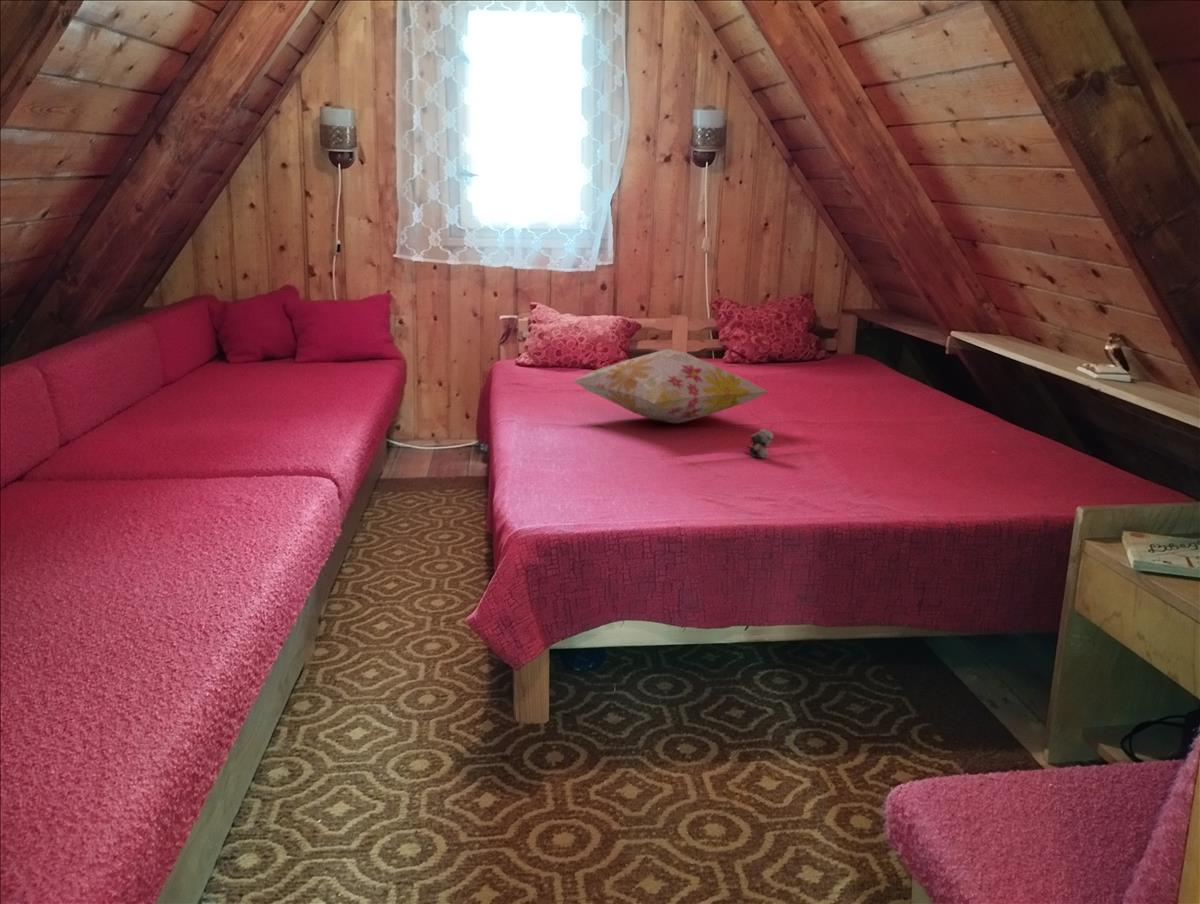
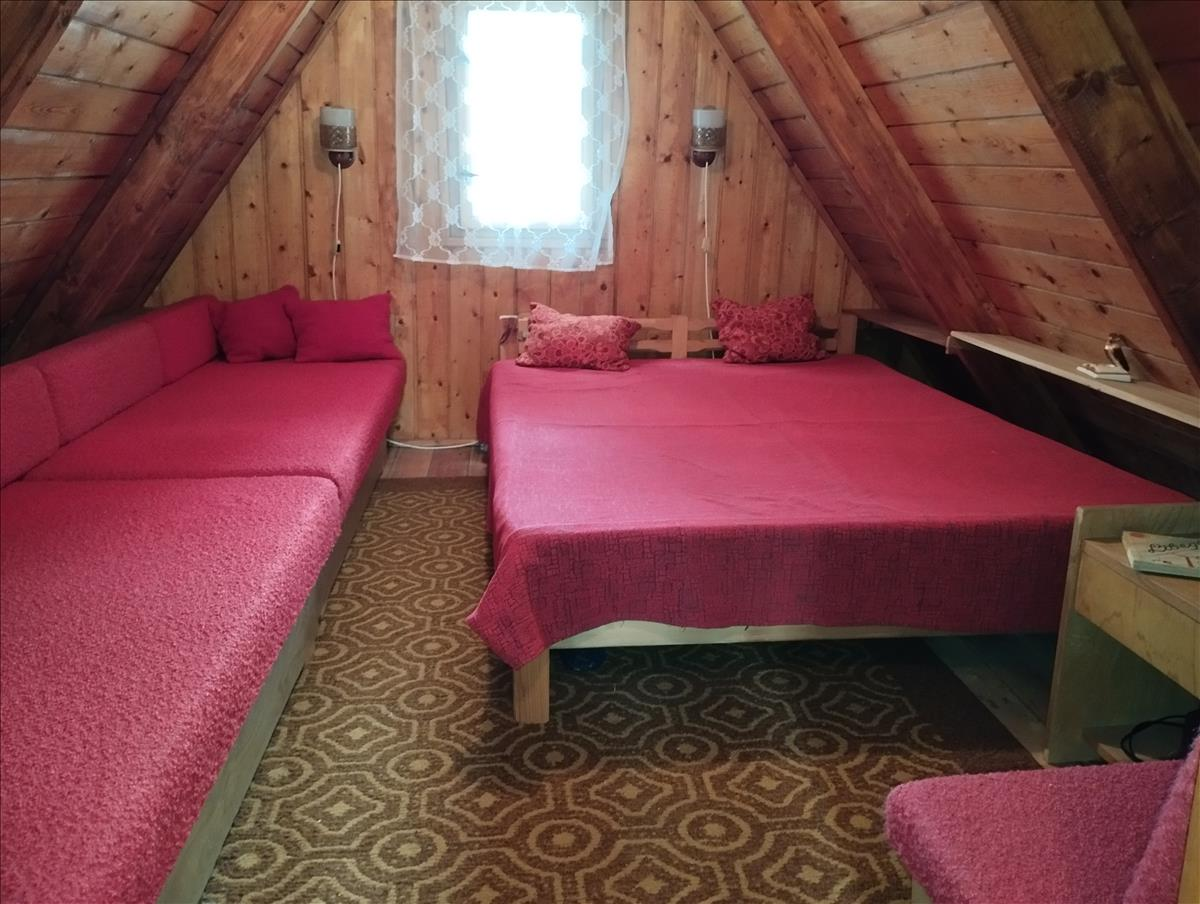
- teddy bear [745,428,775,459]
- decorative pillow [572,348,769,424]
